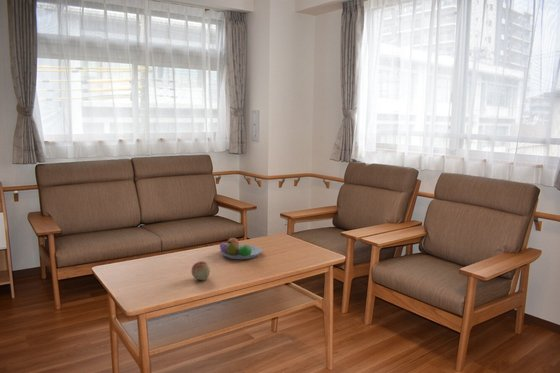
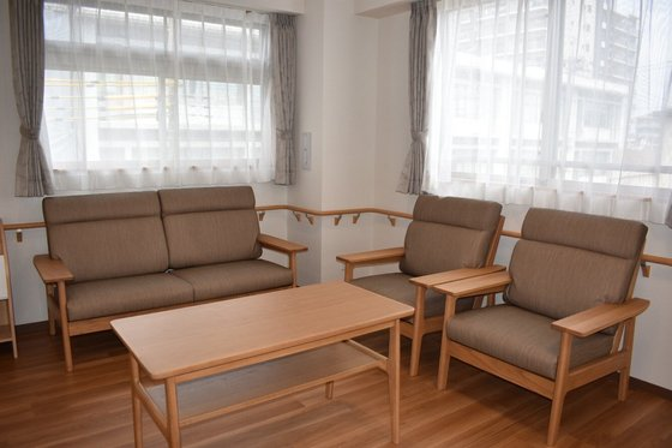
- fruit bowl [219,236,262,260]
- fruit [191,260,211,281]
